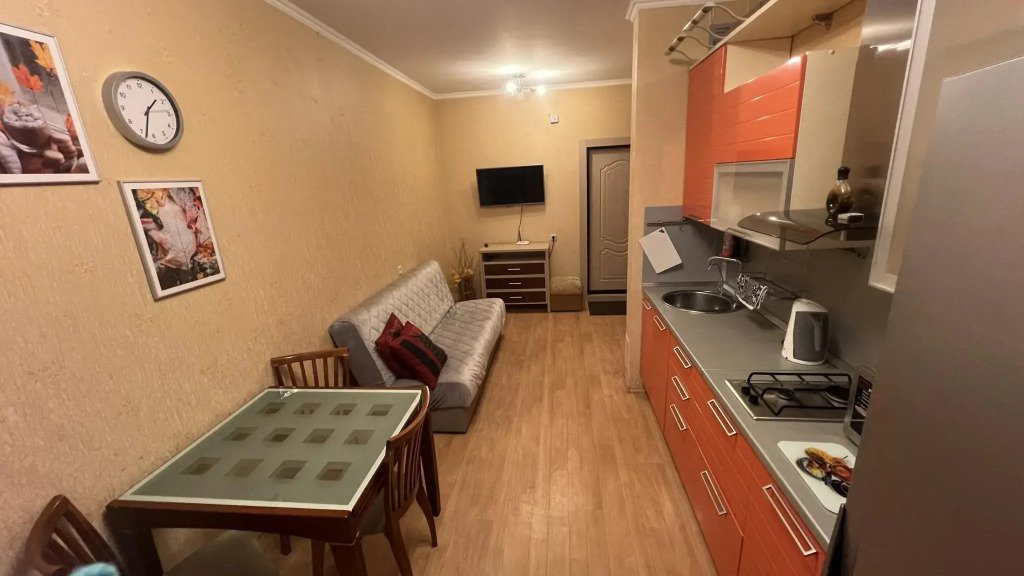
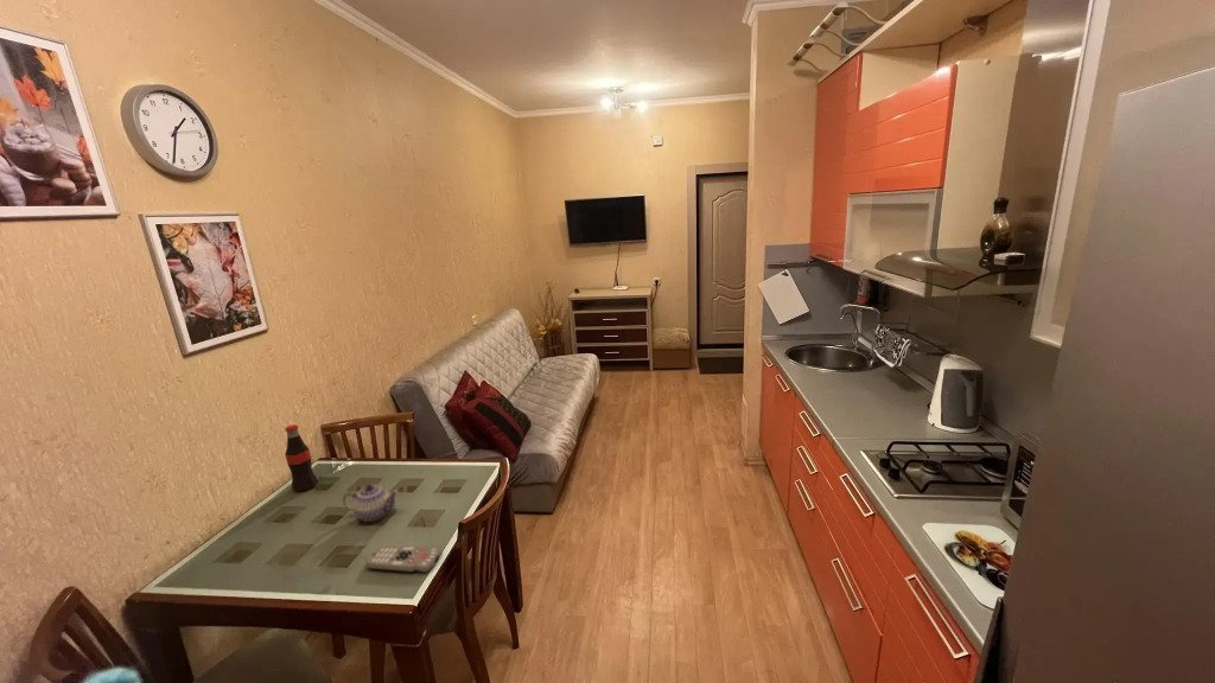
+ remote control [365,544,443,574]
+ bottle [284,423,319,493]
+ teapot [342,484,400,523]
